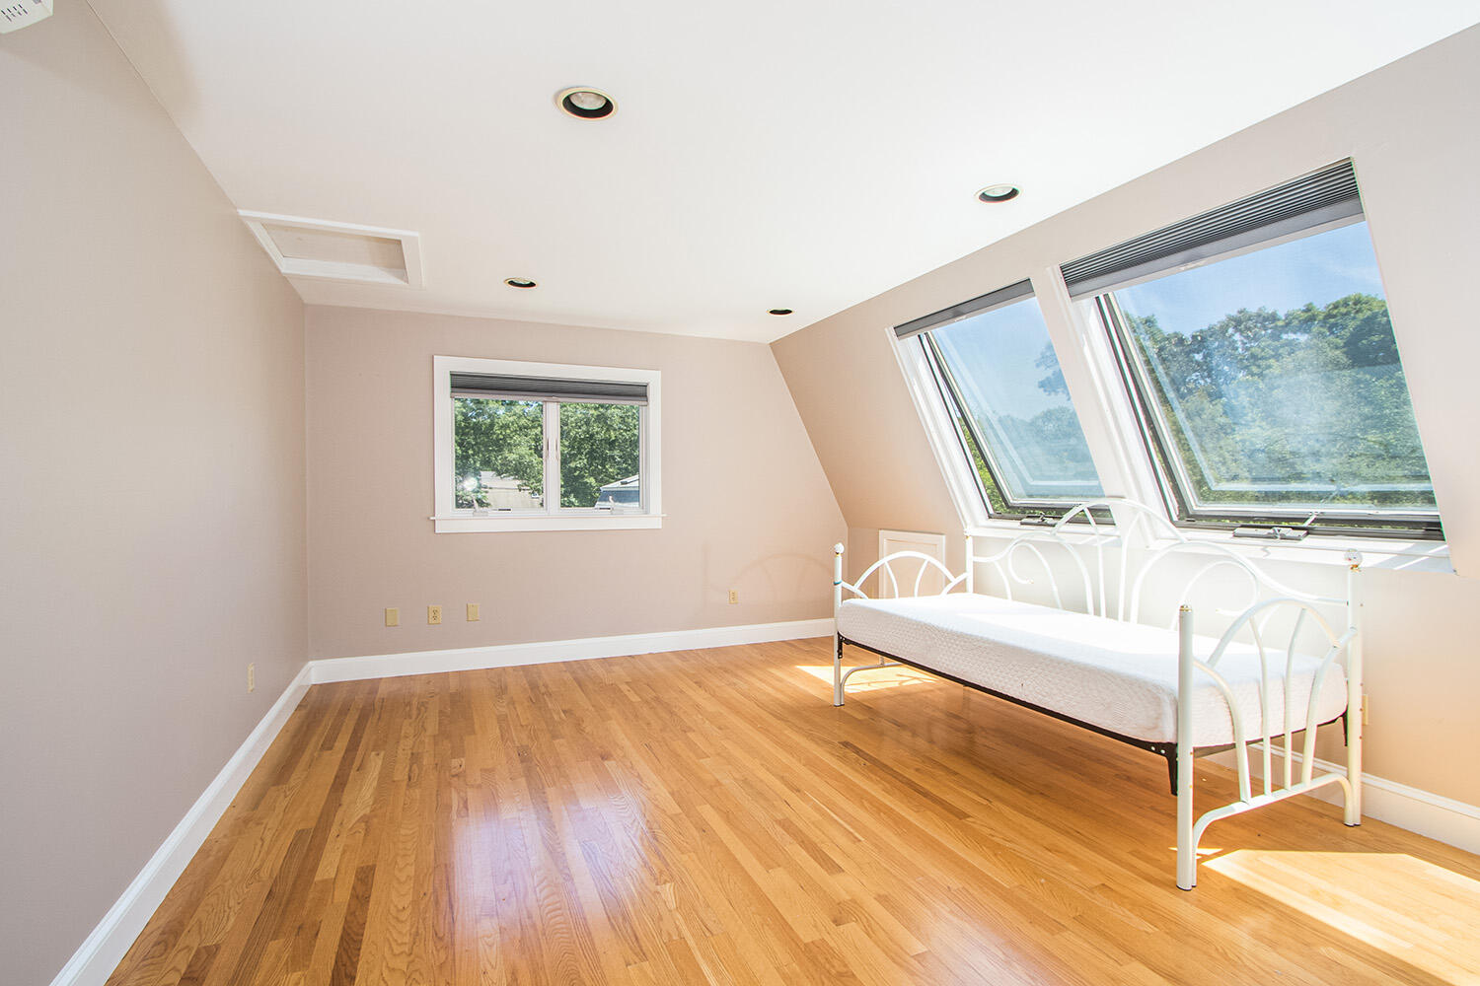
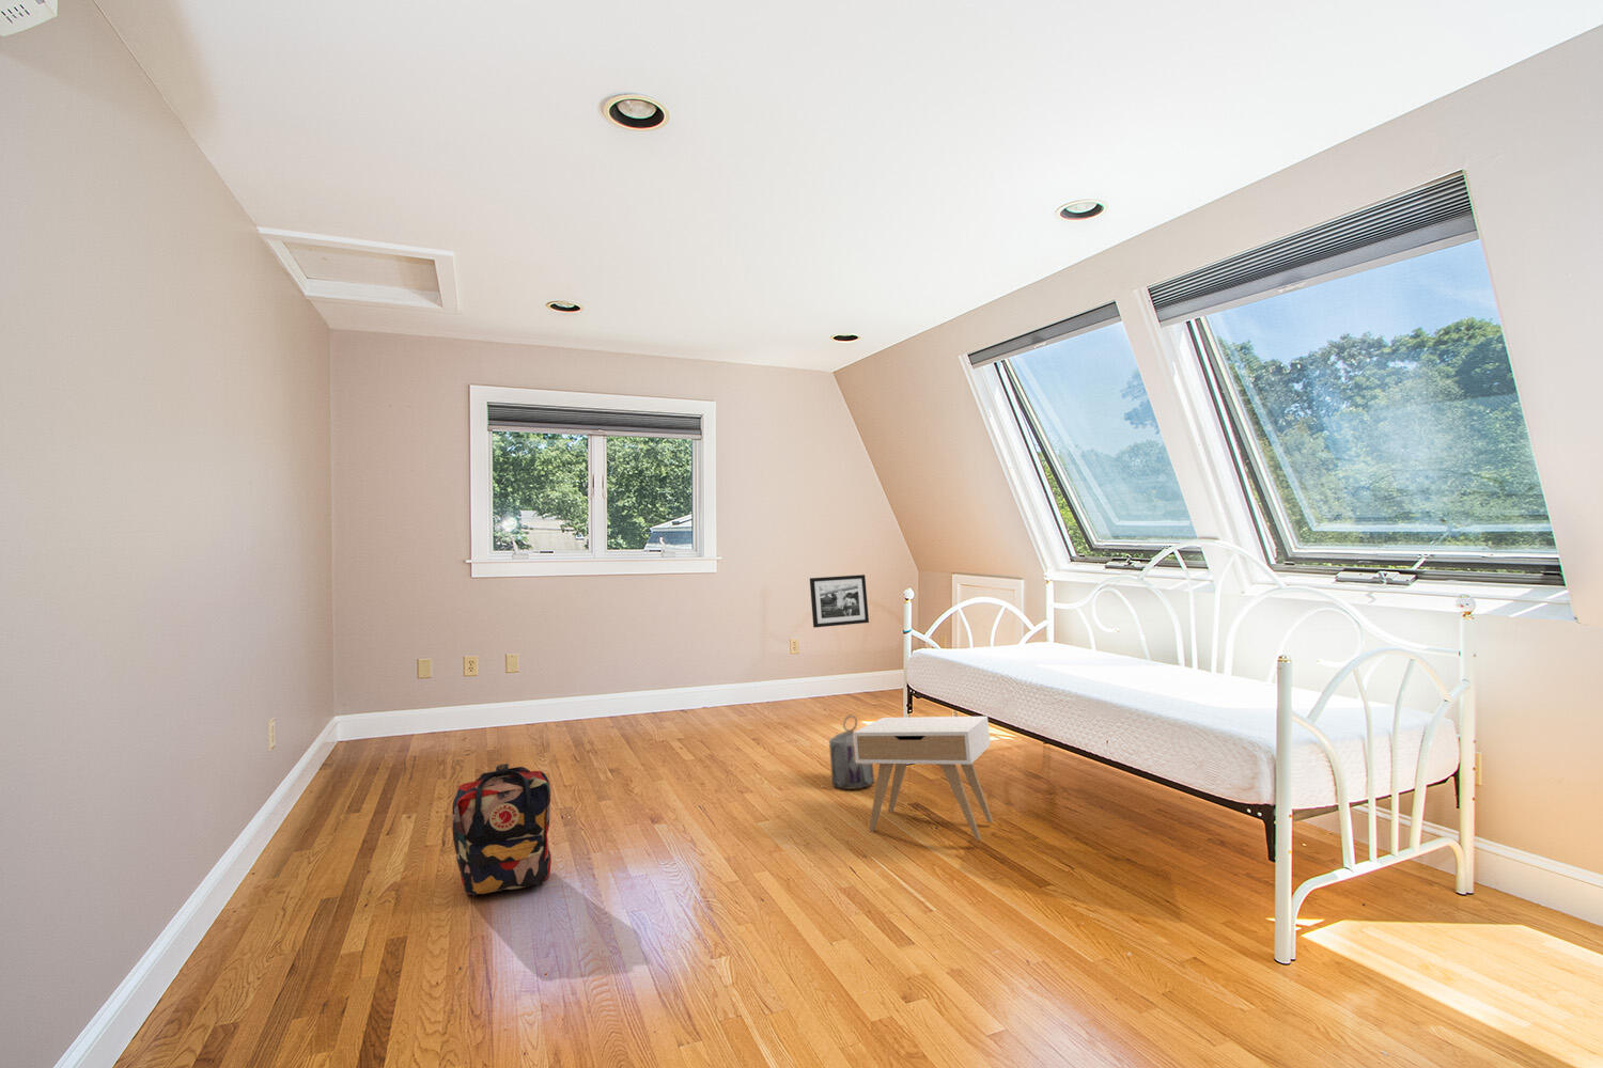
+ nightstand [854,715,994,842]
+ picture frame [809,573,869,629]
+ lantern [828,714,875,790]
+ backpack [451,763,552,899]
